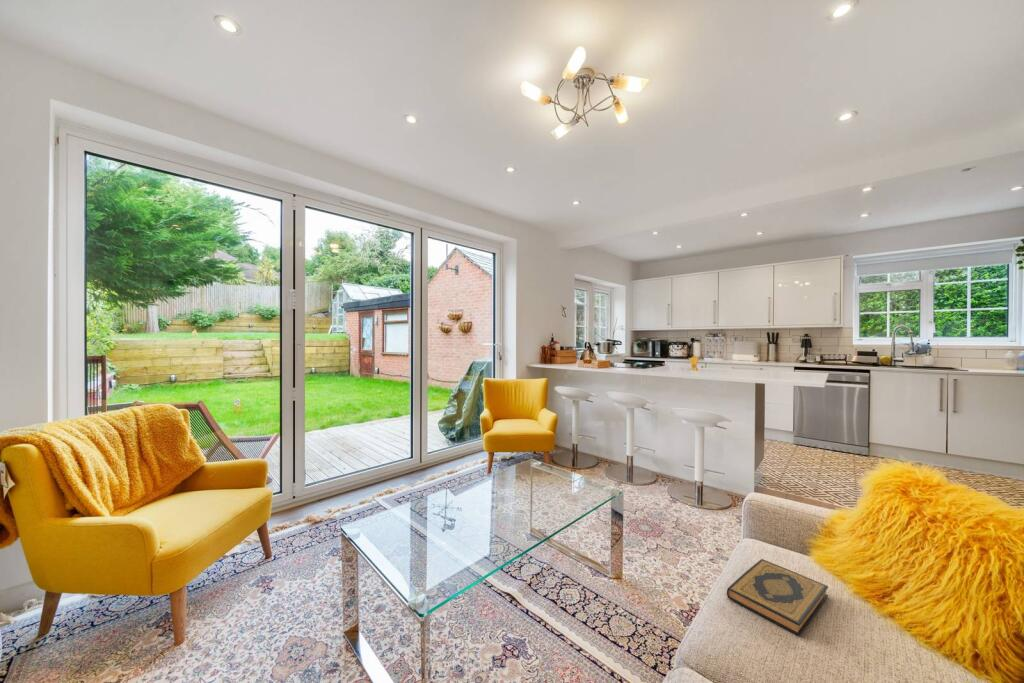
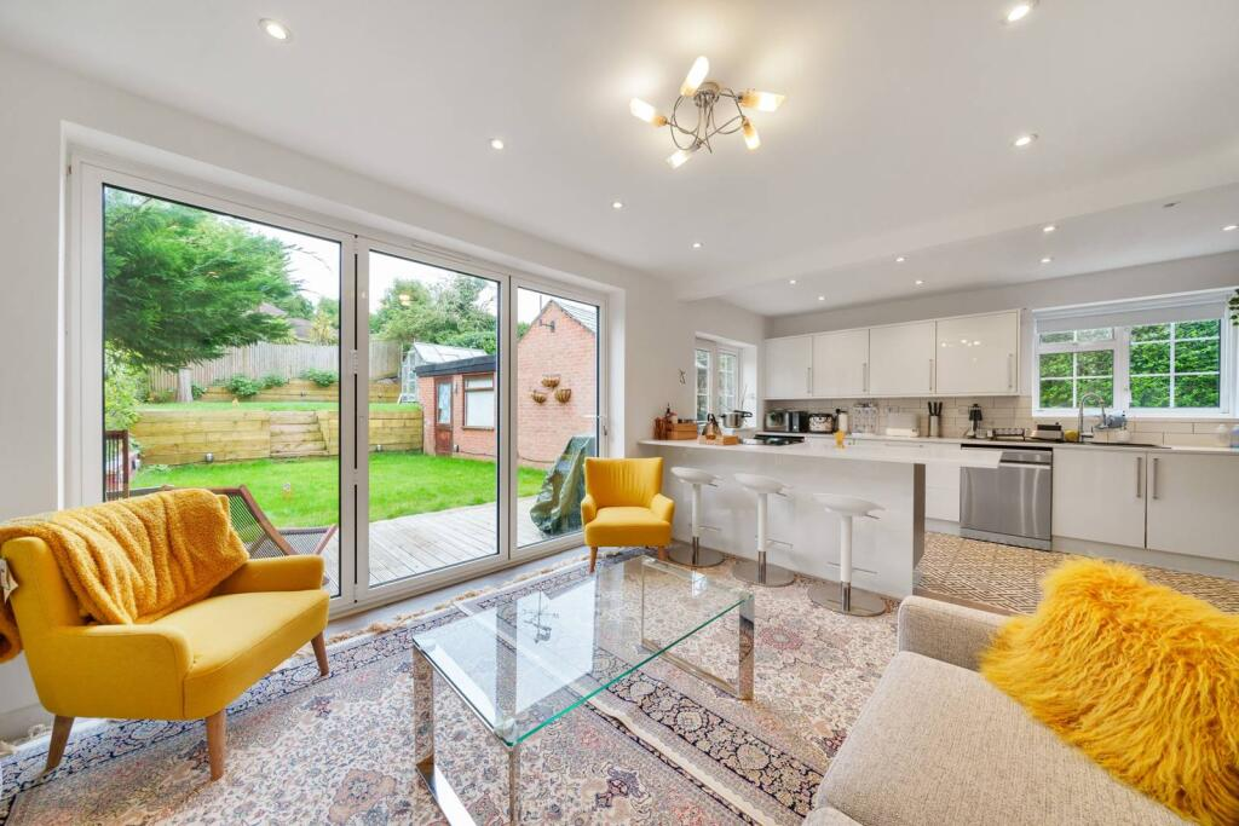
- hardback book [726,558,829,637]
